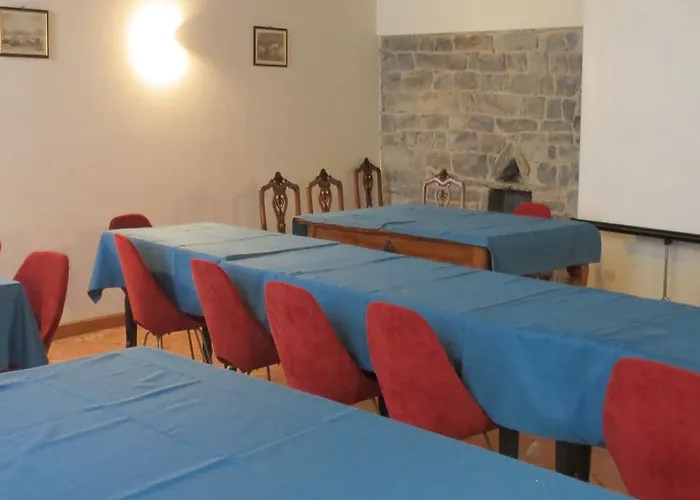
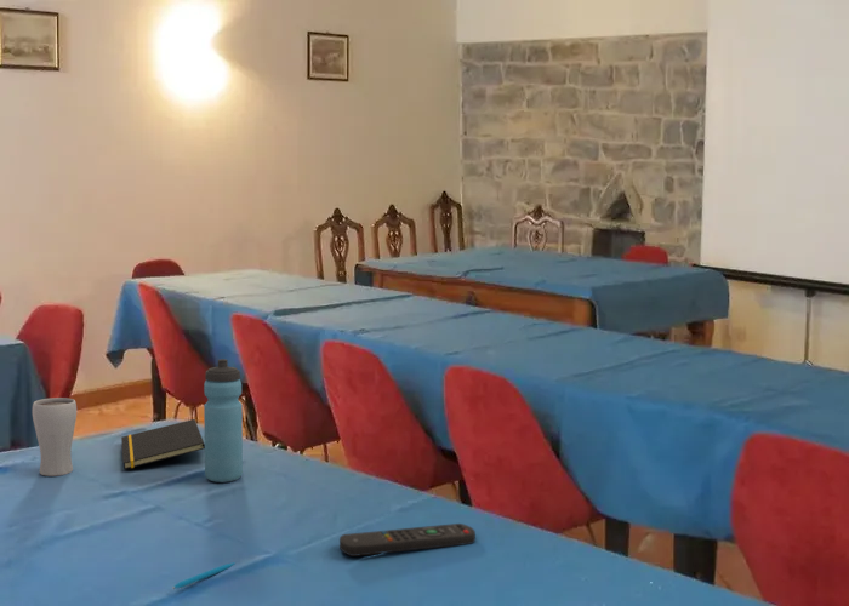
+ drinking glass [32,396,78,478]
+ water bottle [203,358,244,484]
+ notepad [120,418,205,470]
+ pen [171,561,237,590]
+ remote control [338,522,477,558]
